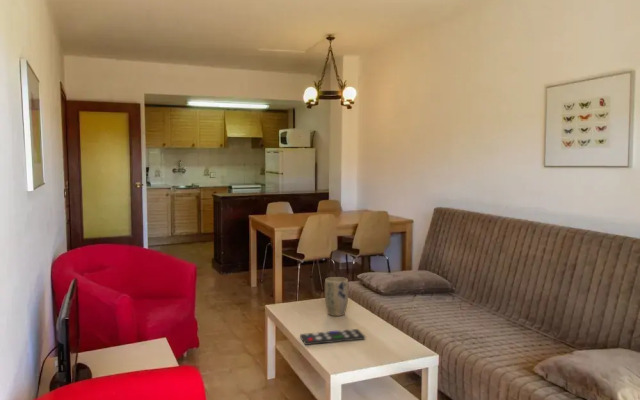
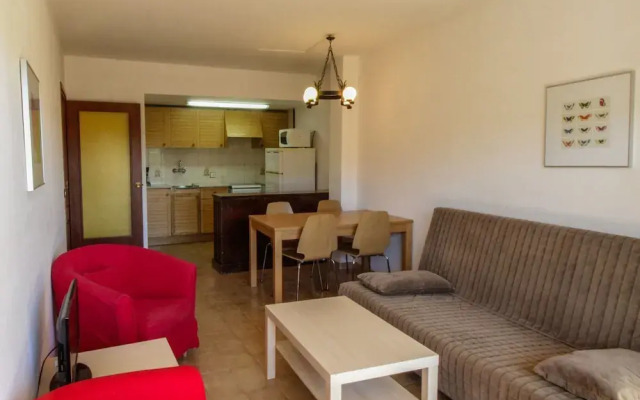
- remote control [299,328,366,346]
- plant pot [324,276,349,317]
